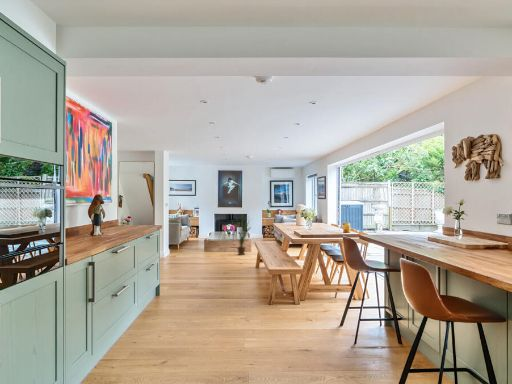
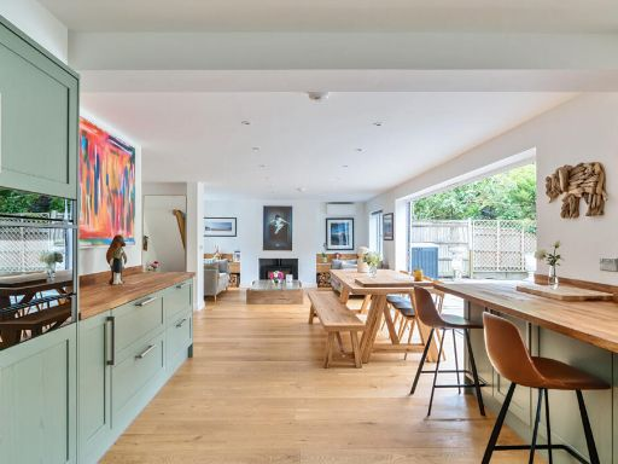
- house plant [232,213,253,256]
